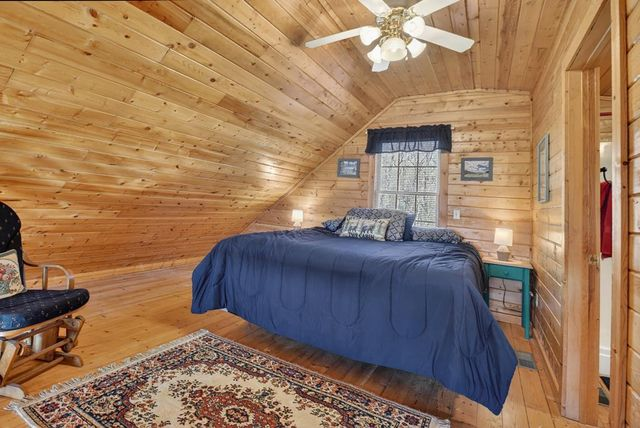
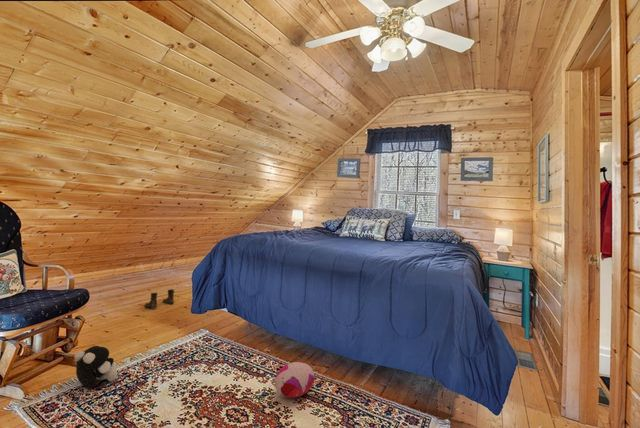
+ boots [143,288,175,309]
+ plush toy [274,361,315,399]
+ plush toy [74,345,118,390]
